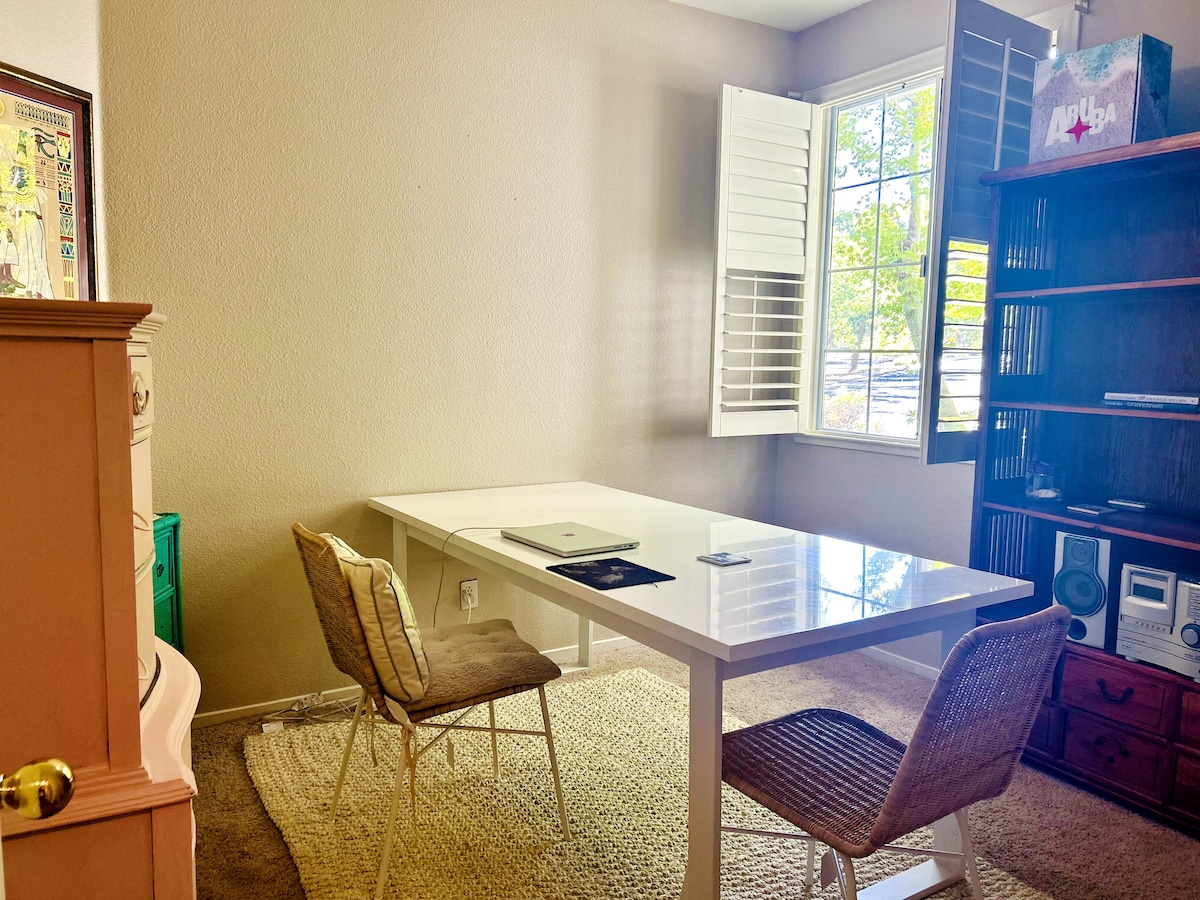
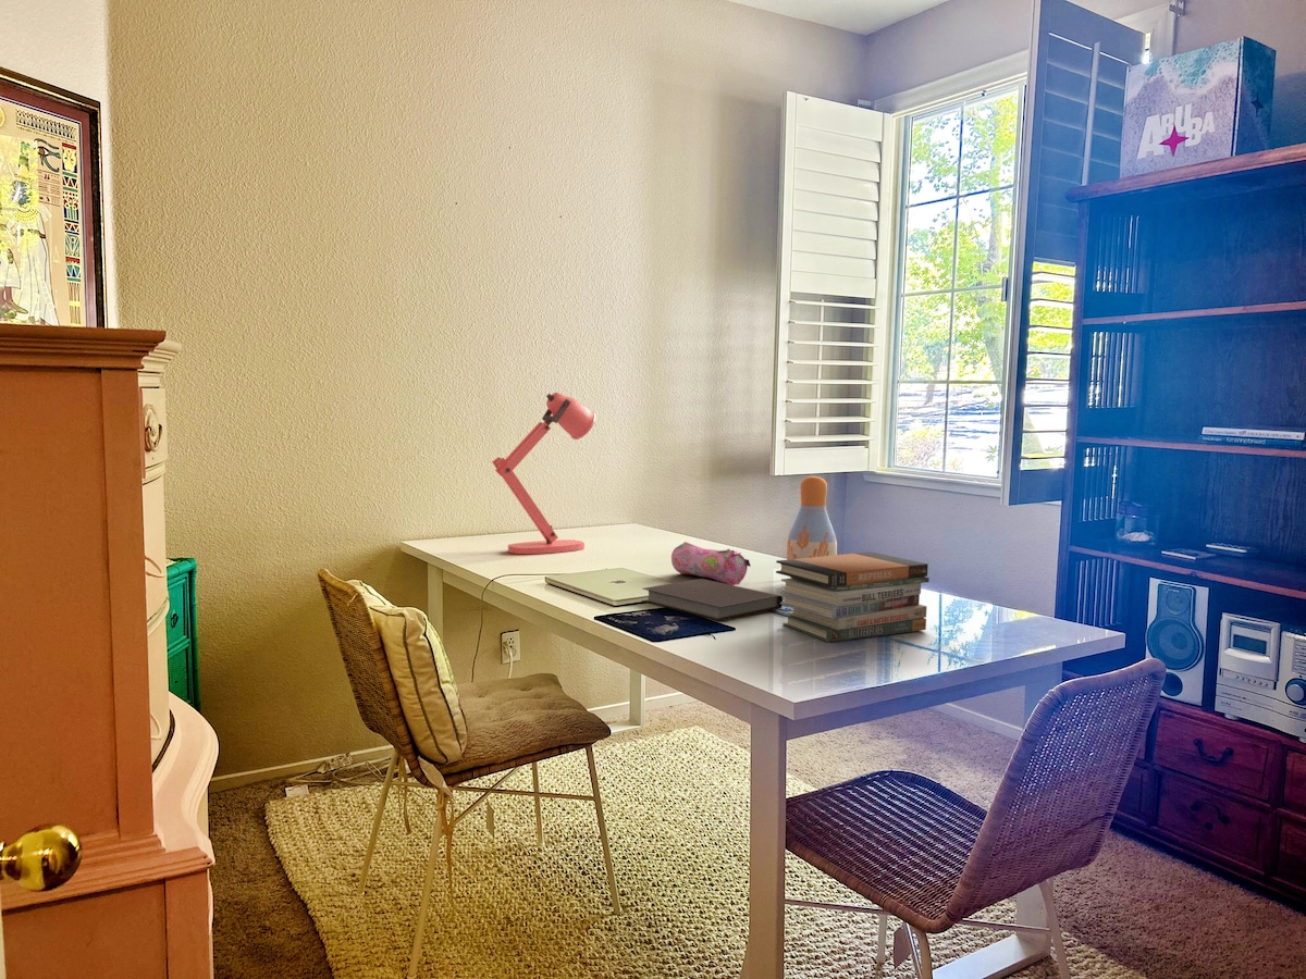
+ book stack [775,550,931,643]
+ pencil case [670,541,752,586]
+ vase [785,475,838,560]
+ desk lamp [491,392,597,555]
+ notebook [641,578,784,622]
